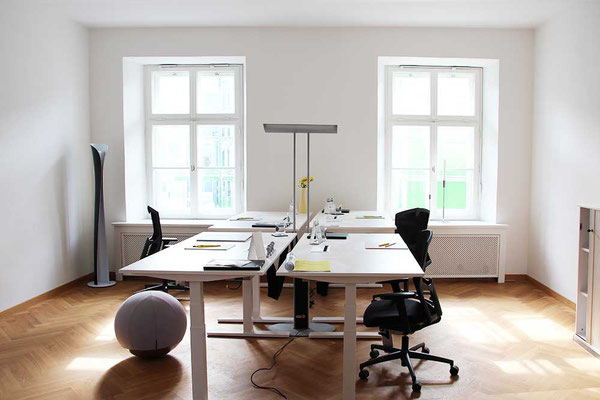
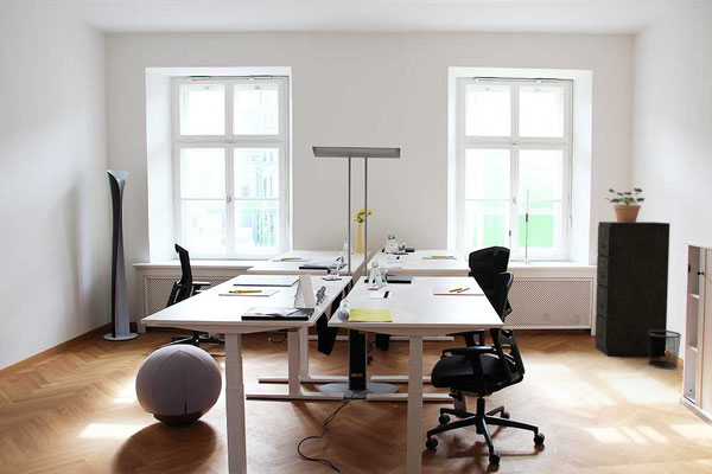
+ filing cabinet [595,220,672,358]
+ waste bin [647,329,682,370]
+ potted plant [604,187,647,223]
